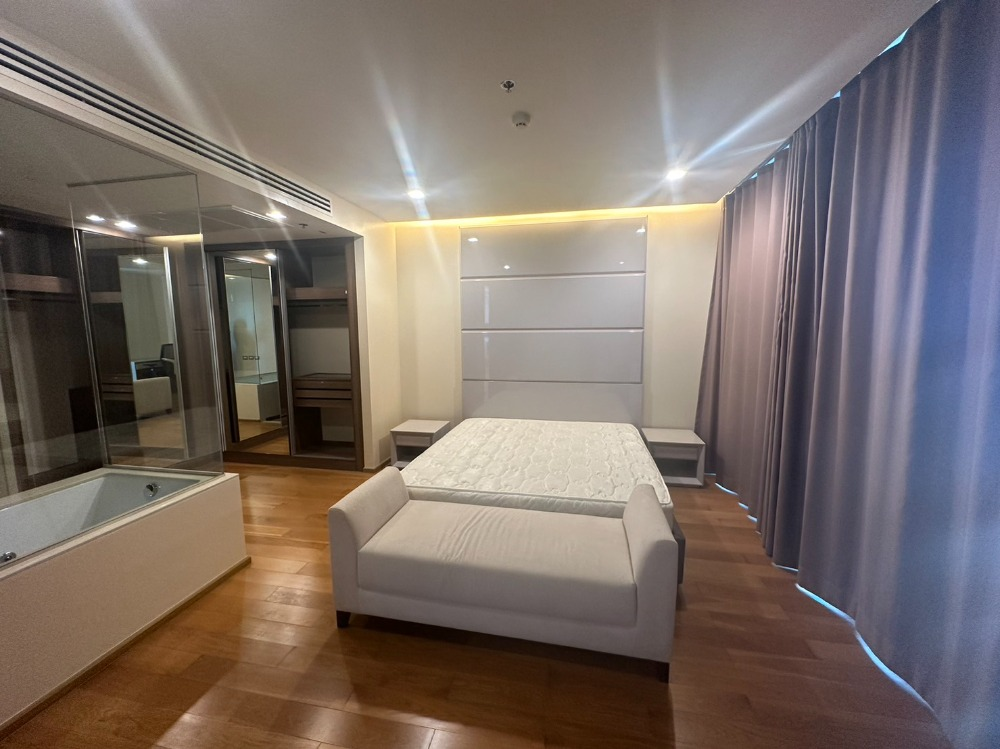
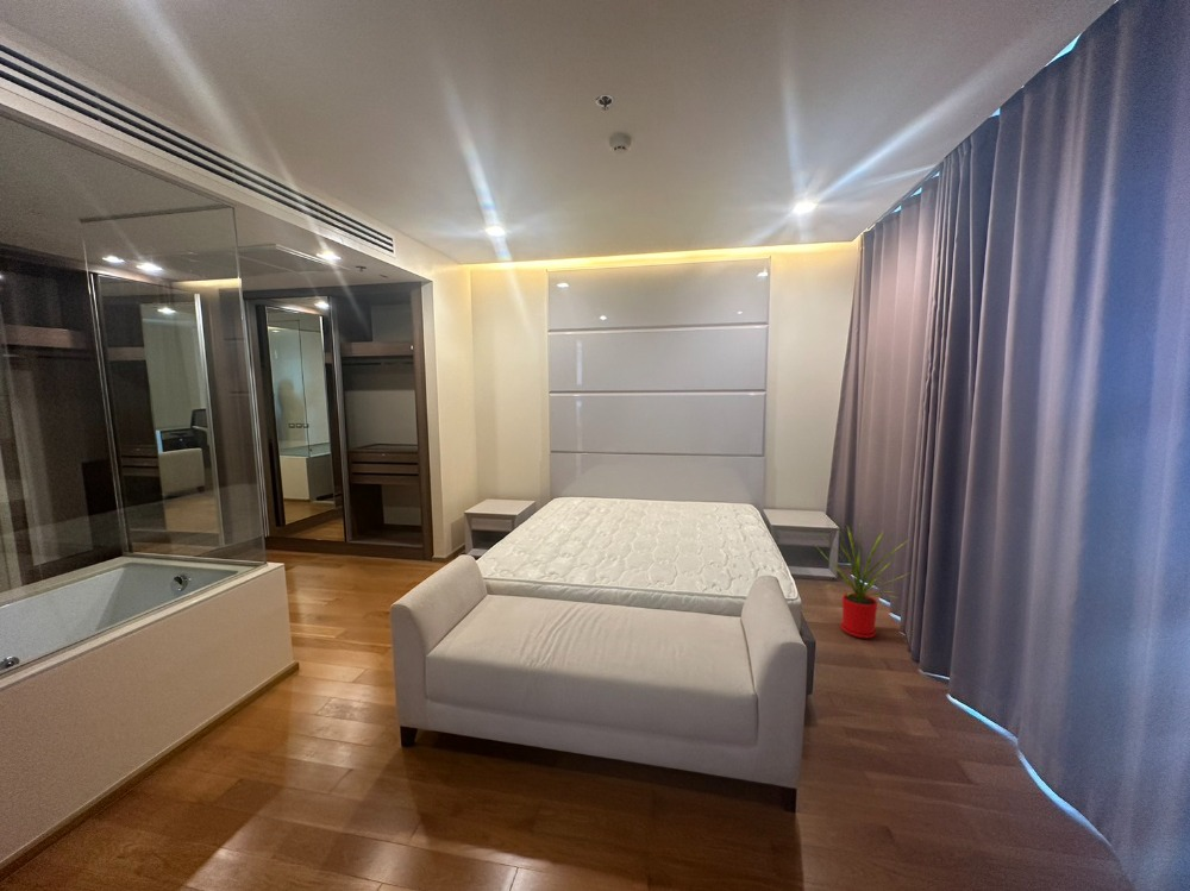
+ house plant [815,516,912,640]
